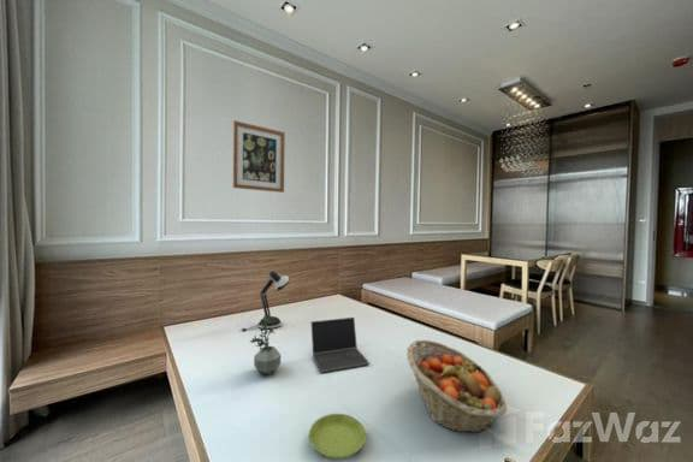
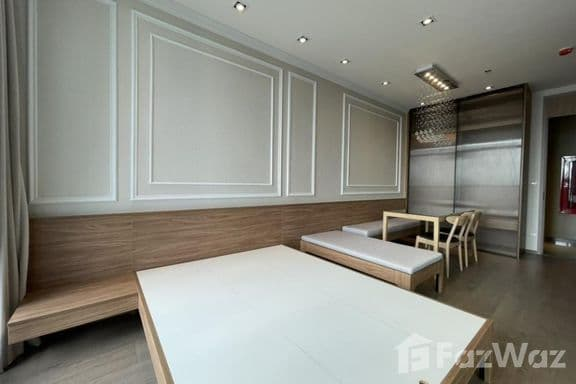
- desk lamp [239,270,291,332]
- laptop computer [310,316,371,374]
- potted plant [248,313,282,377]
- wall art [232,119,286,194]
- fruit basket [405,339,508,434]
- saucer [308,413,367,461]
